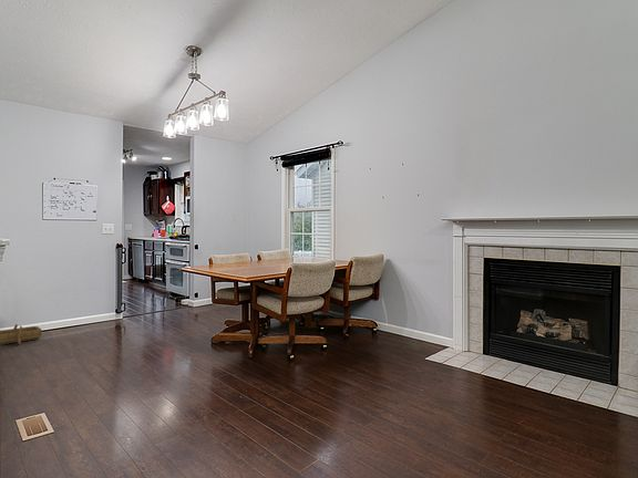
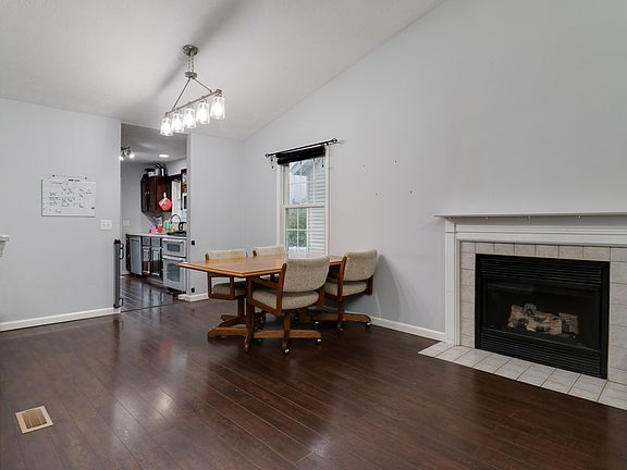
- wooden boat [0,323,42,346]
